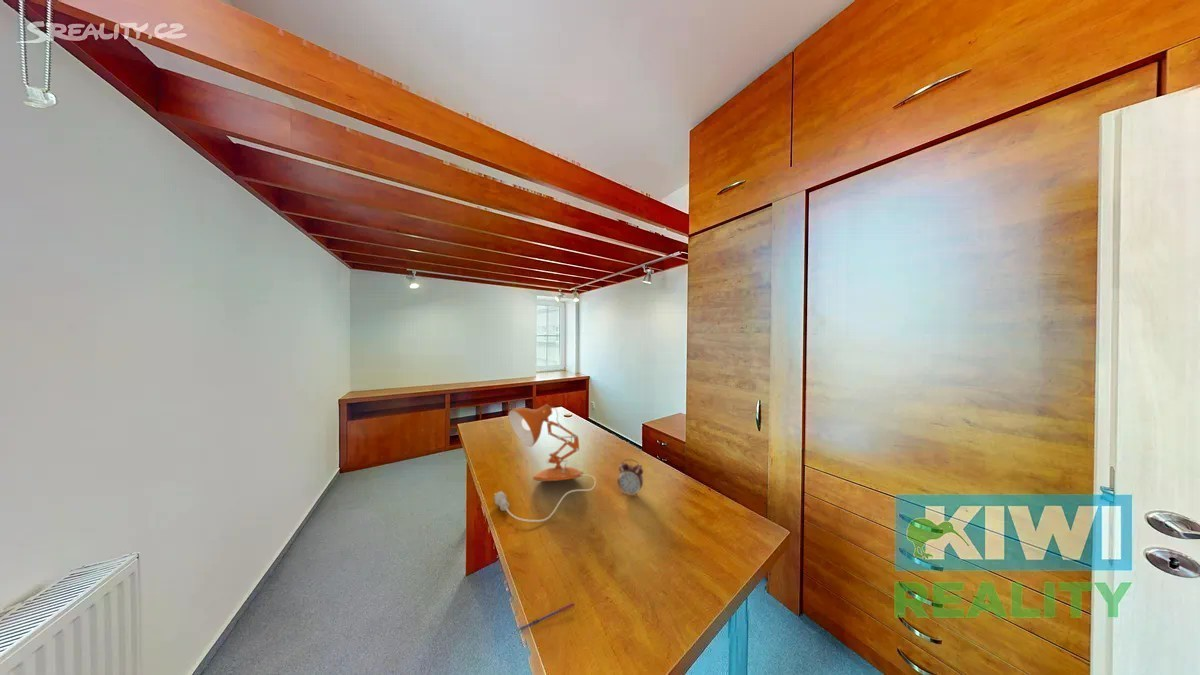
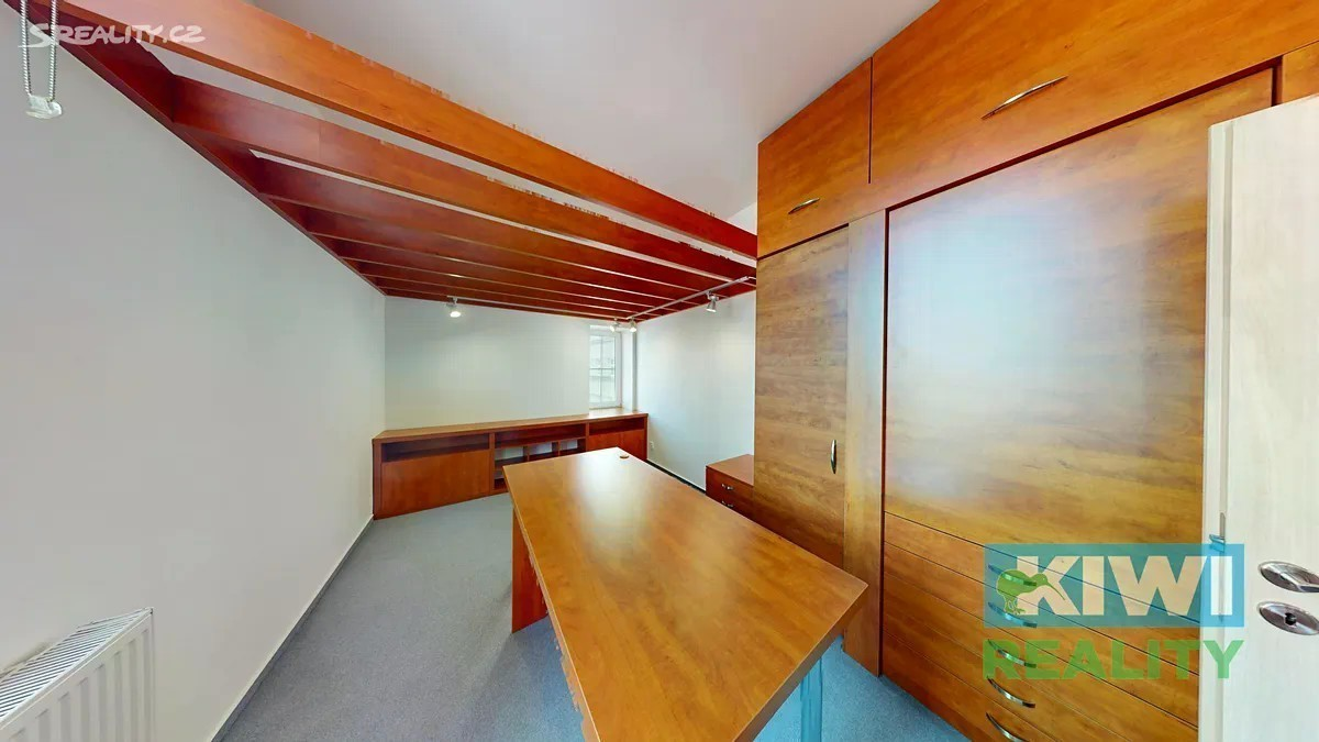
- alarm clock [617,458,644,498]
- desk lamp [493,403,597,523]
- pen [516,602,575,633]
